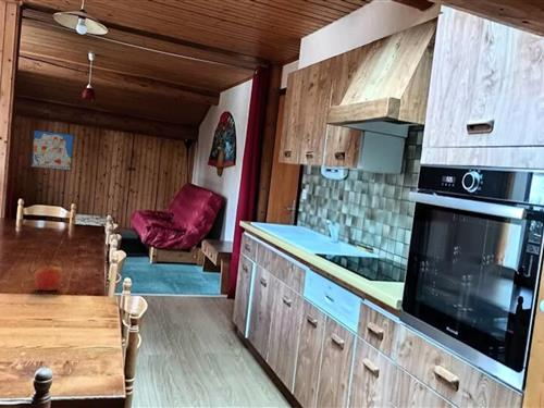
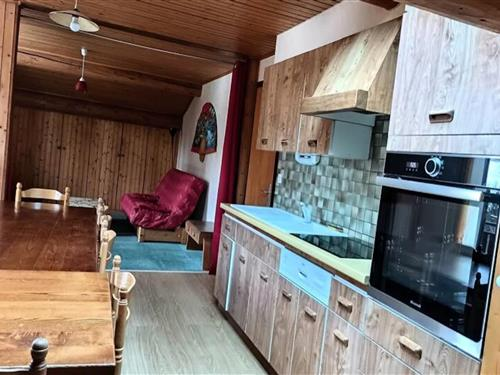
- wall art [29,128,75,172]
- fruit [33,263,64,292]
